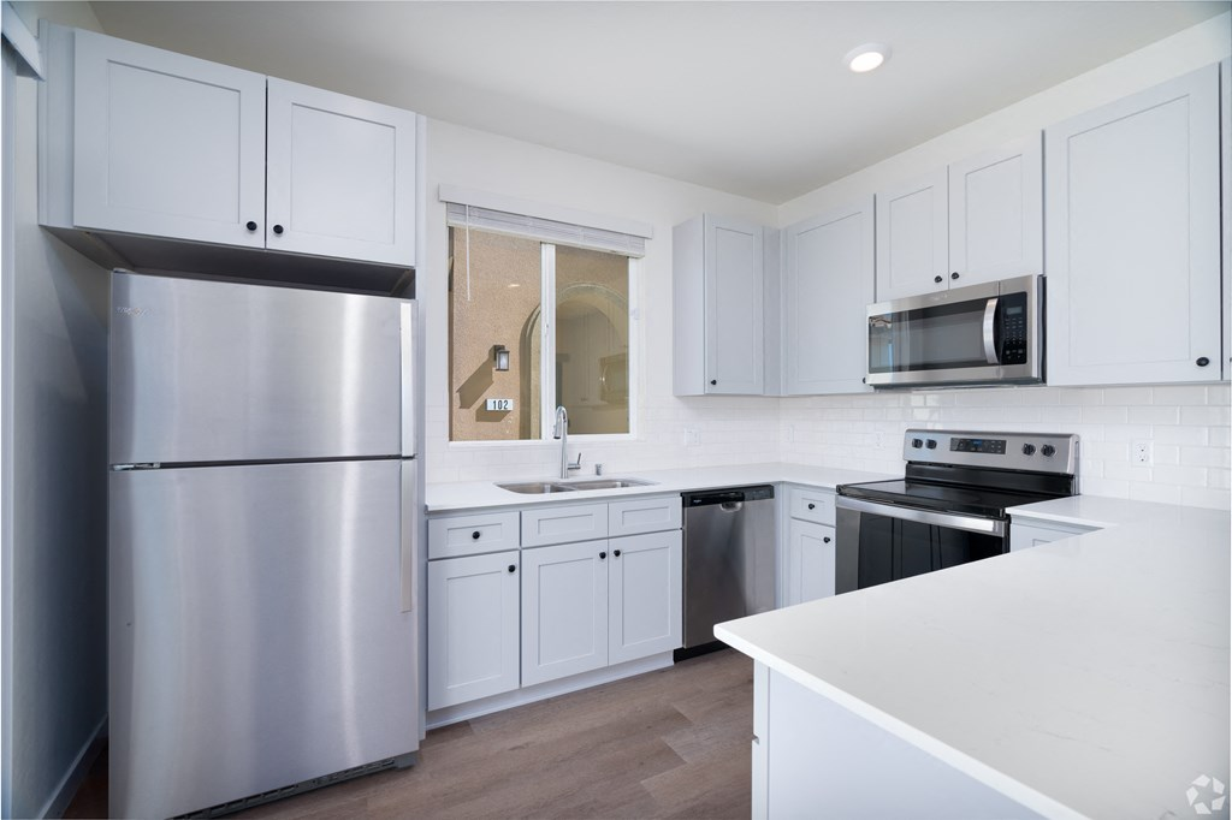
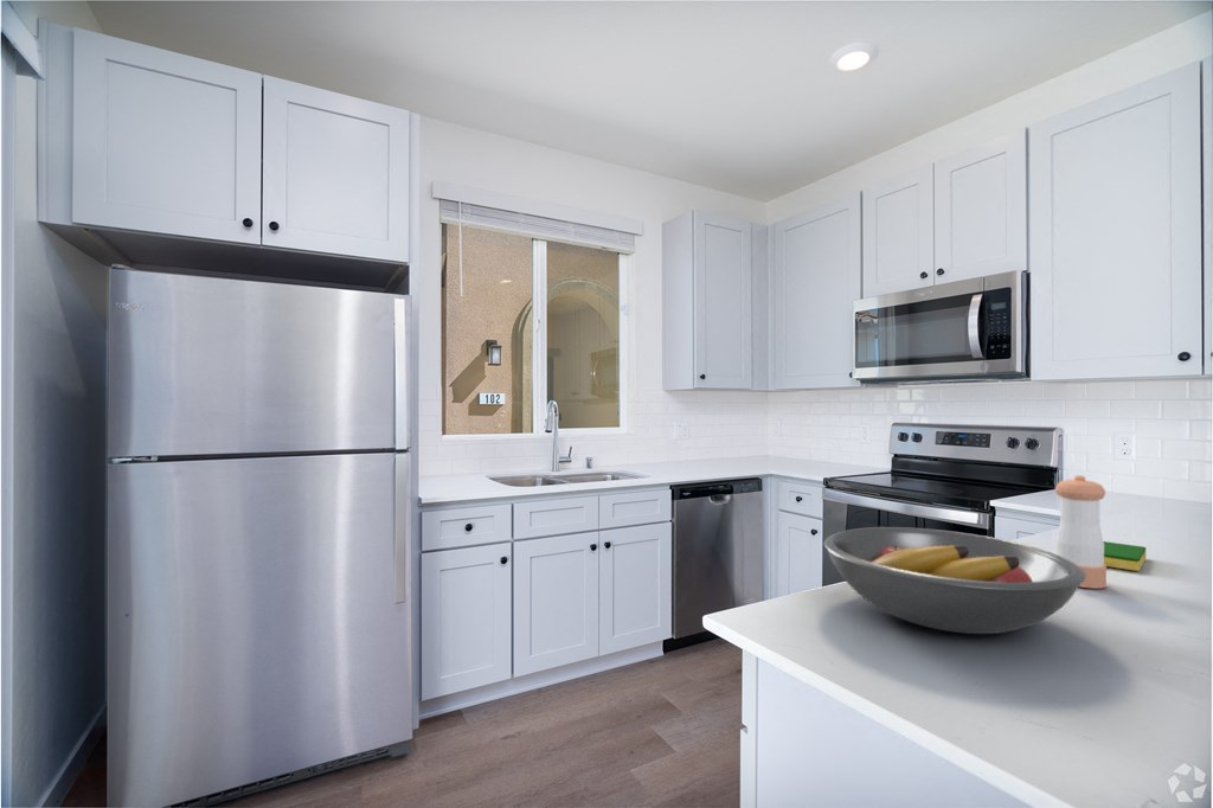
+ pepper shaker [1054,474,1108,590]
+ dish sponge [1103,540,1147,572]
+ fruit bowl [822,526,1086,635]
